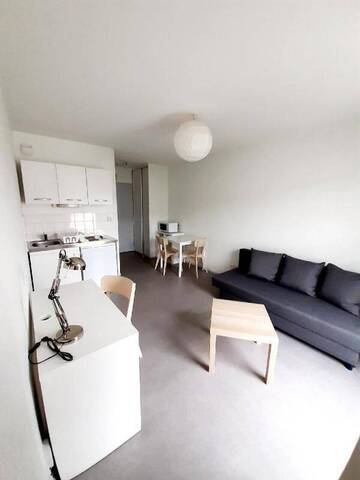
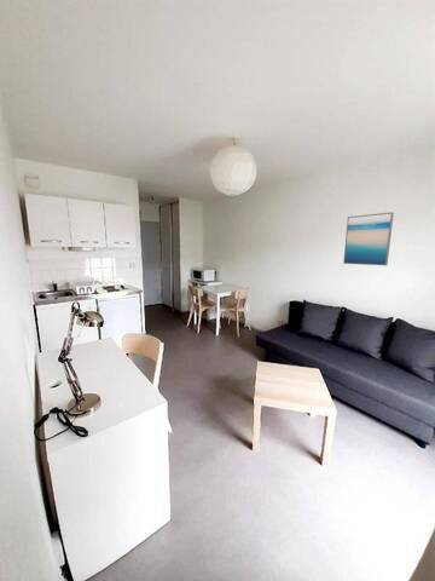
+ wall art [342,211,395,266]
